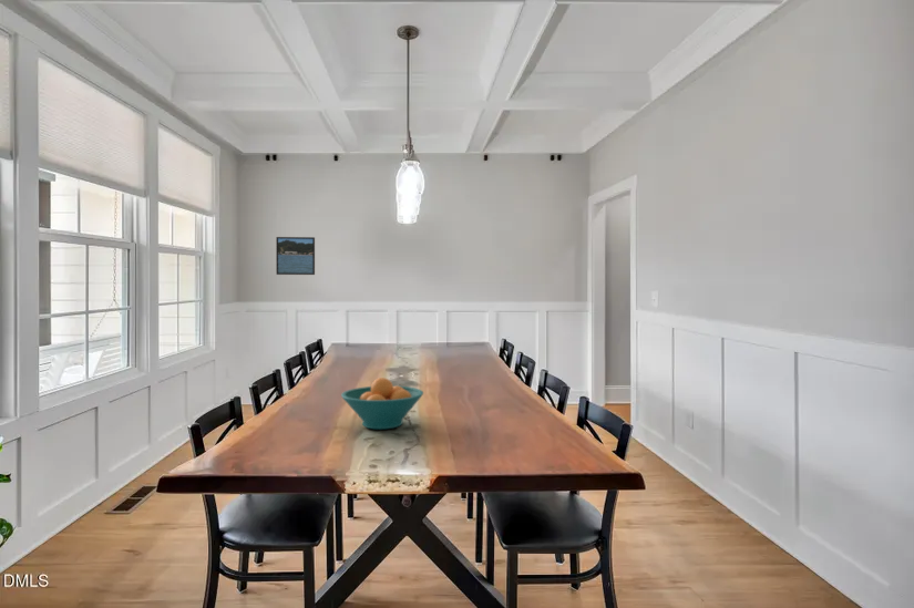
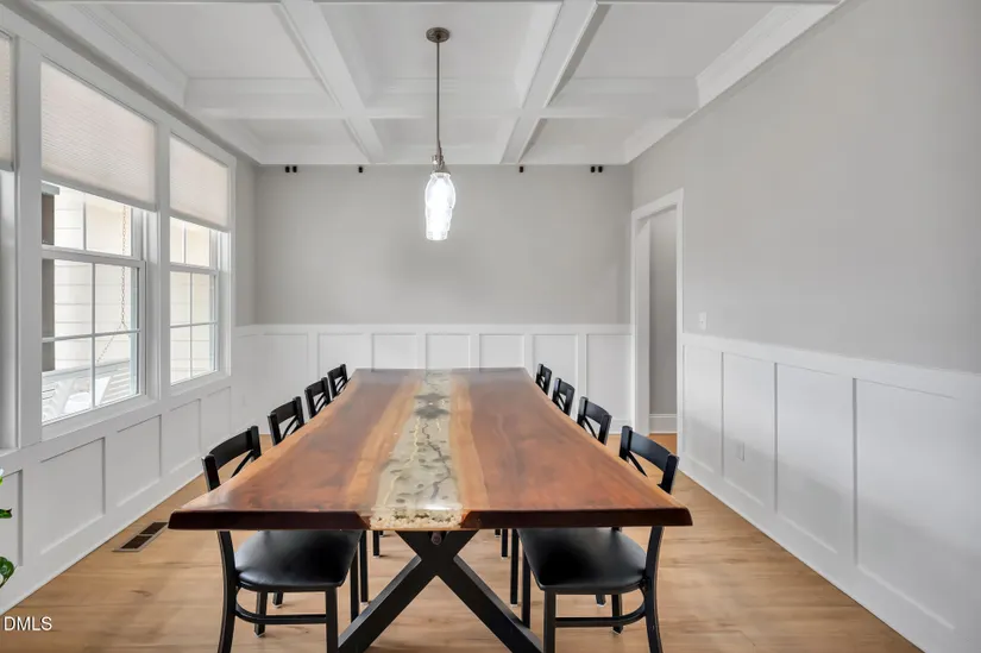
- fruit bowl [340,377,424,431]
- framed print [275,236,316,276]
